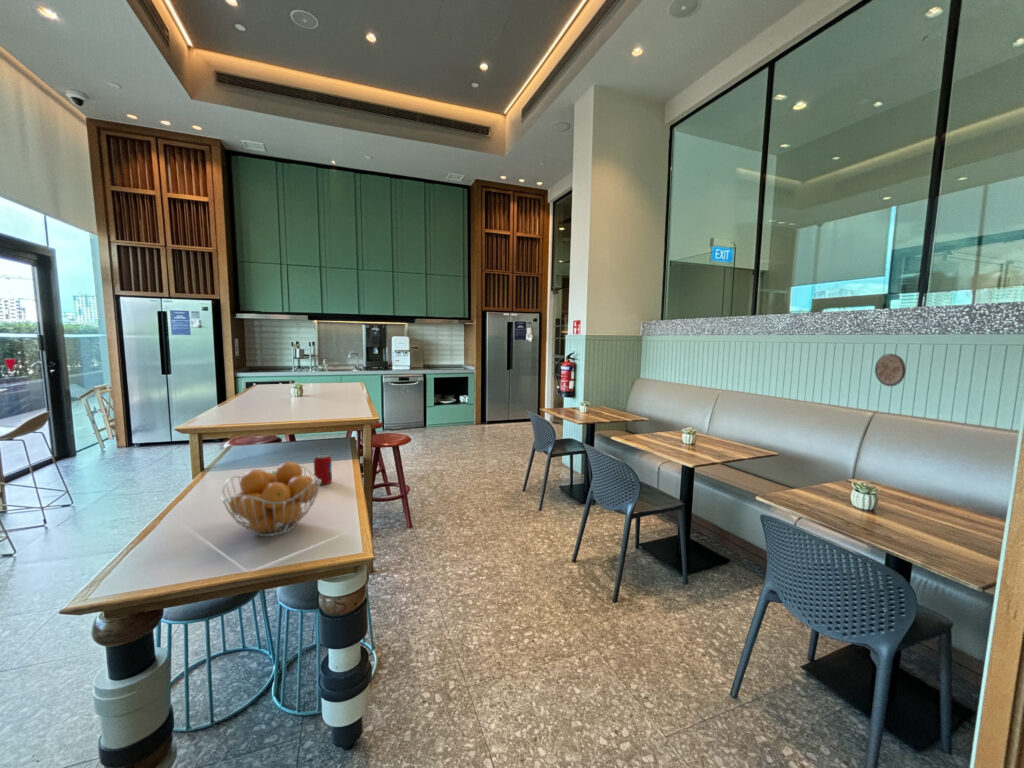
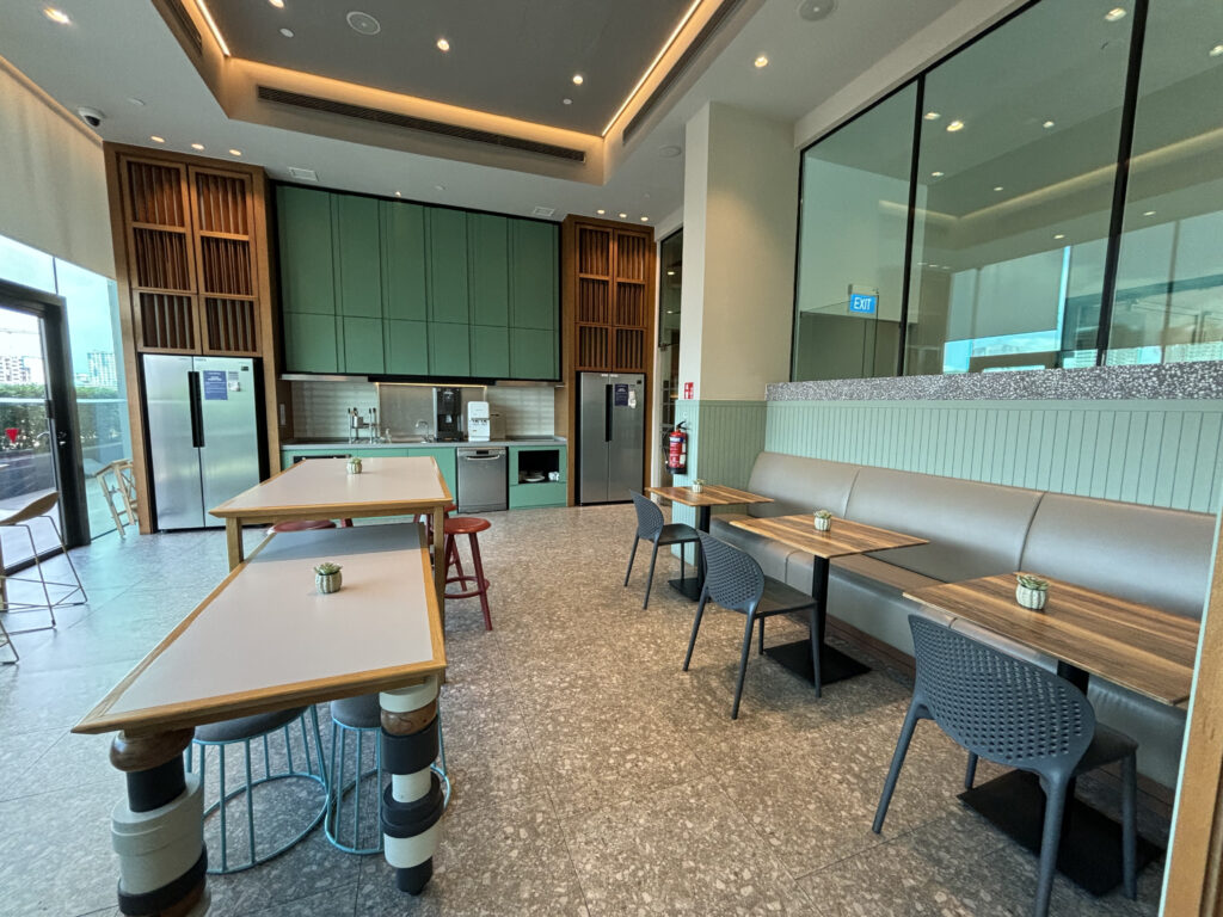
- beverage can [313,453,333,486]
- fruit basket [220,461,321,537]
- decorative medallion [874,353,907,388]
